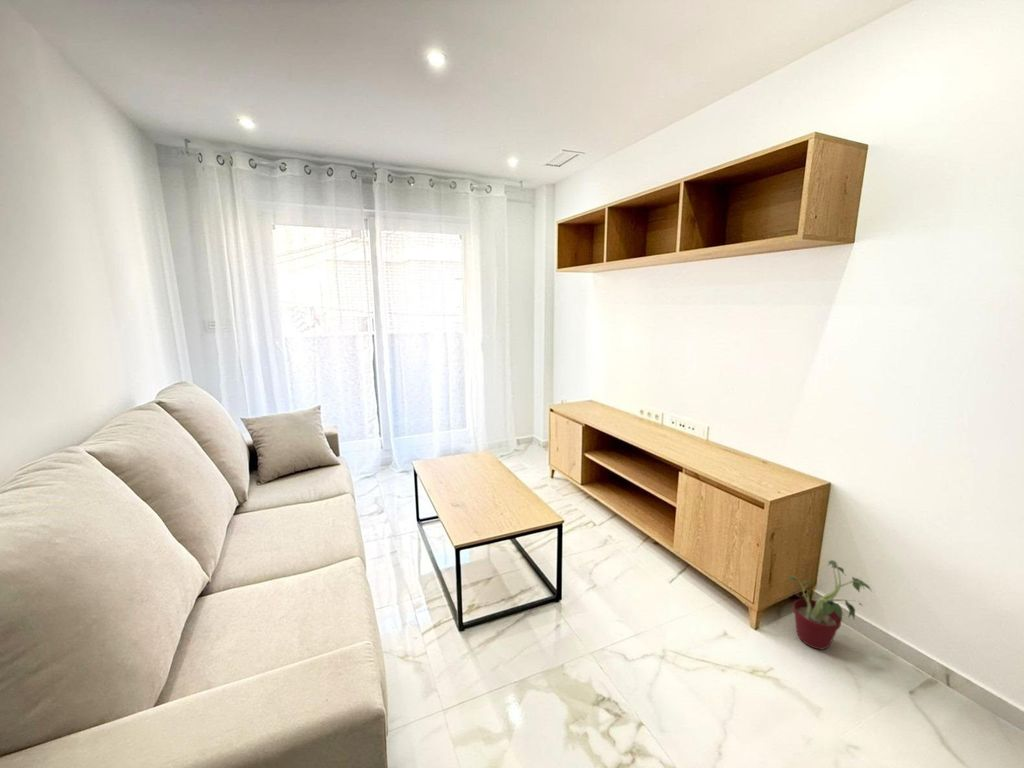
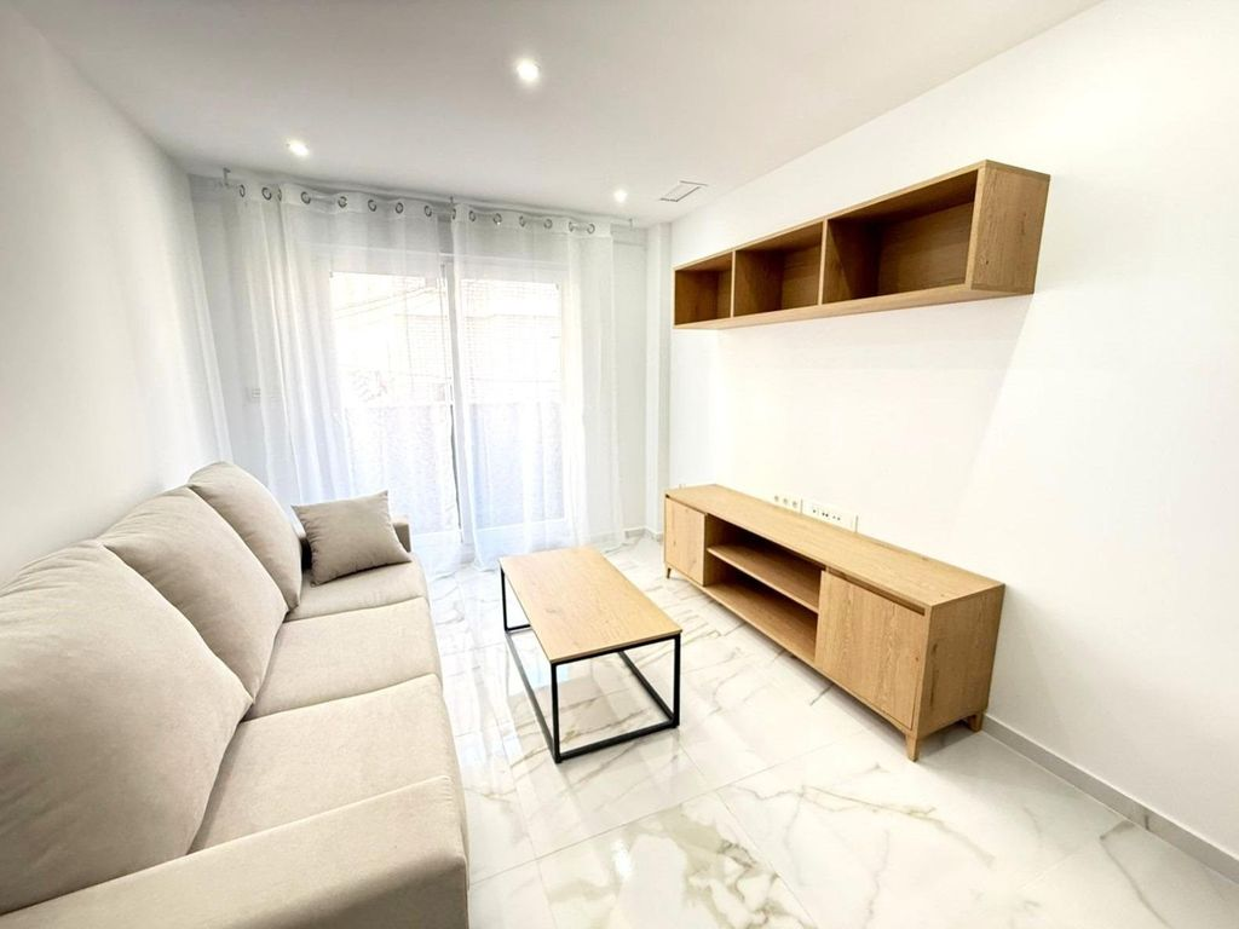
- potted plant [786,559,873,650]
